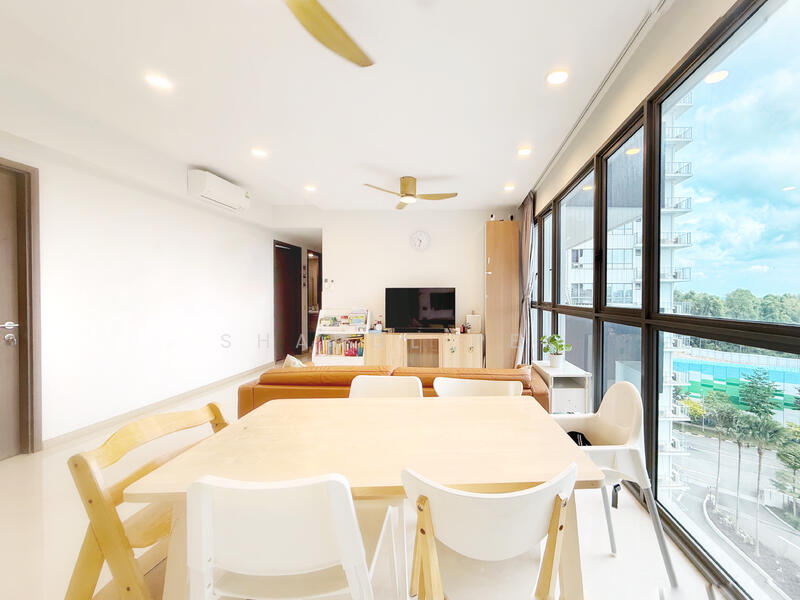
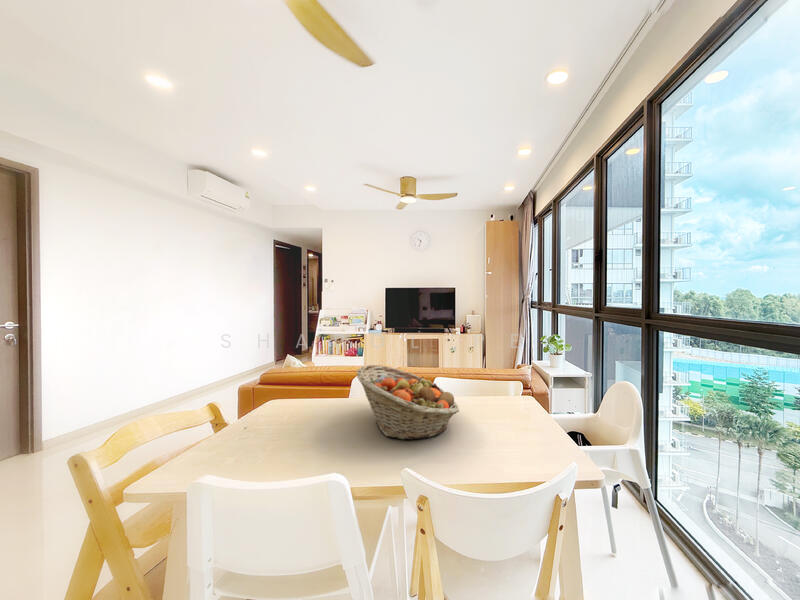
+ fruit basket [356,364,460,441]
